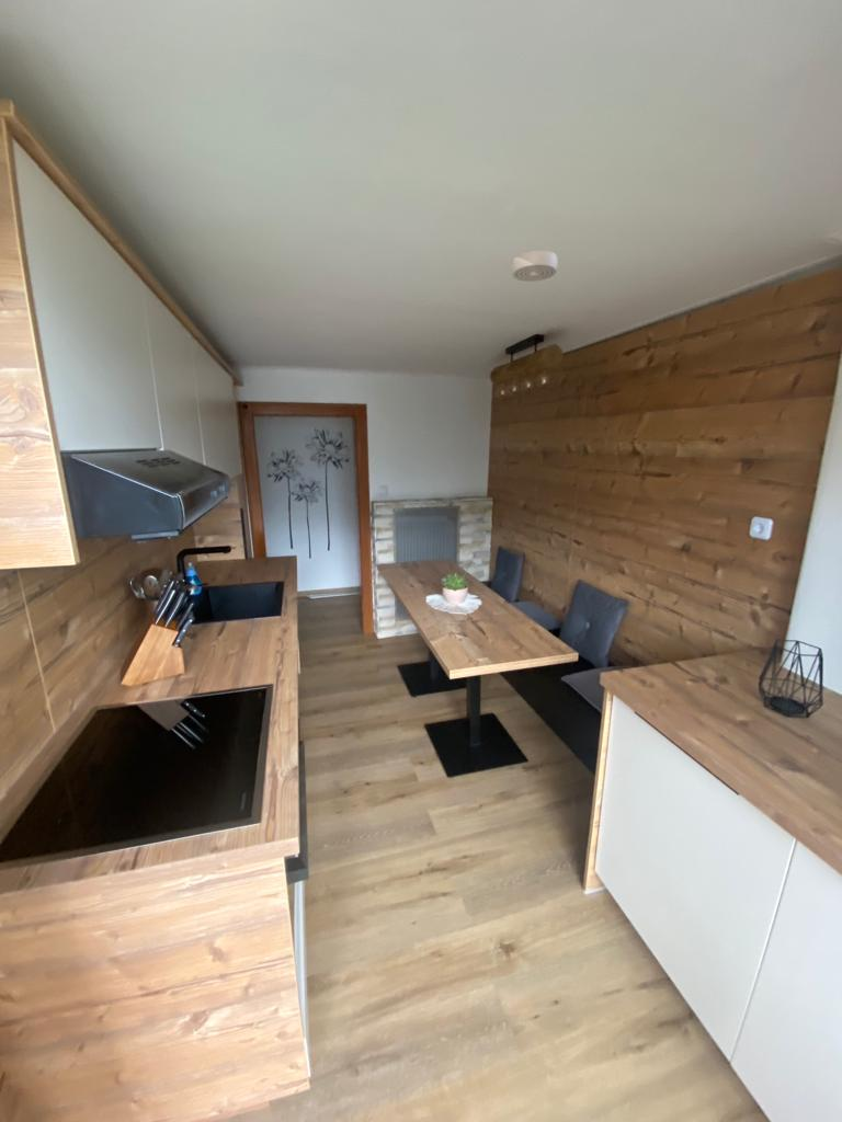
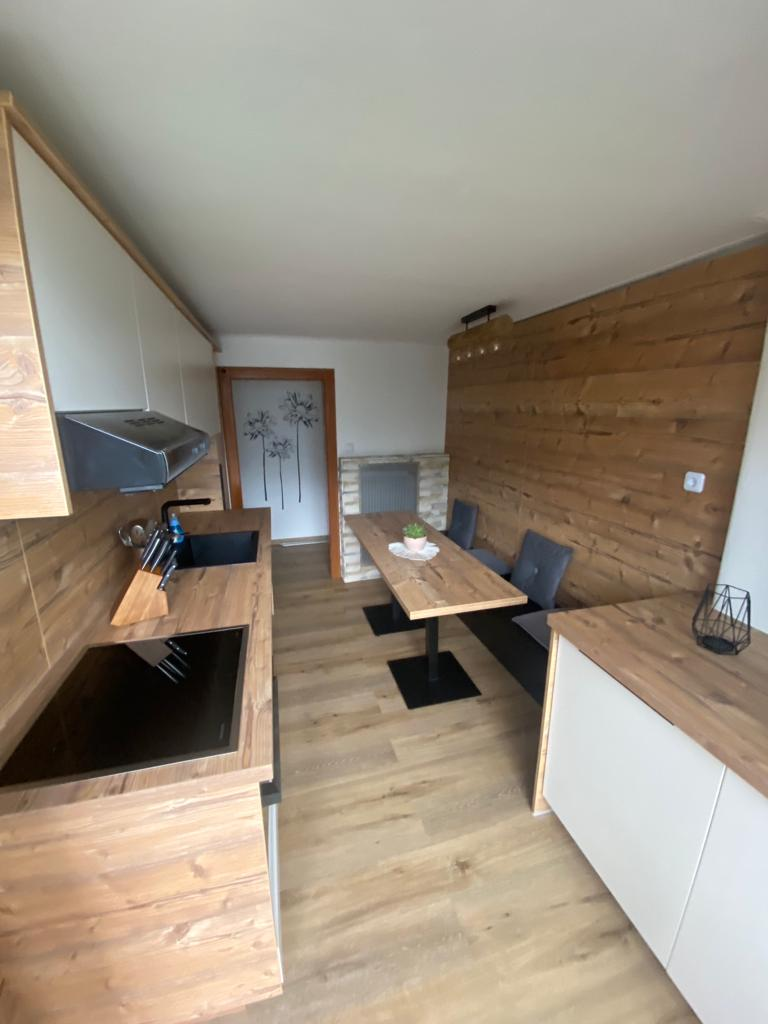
- smoke detector [511,250,559,283]
